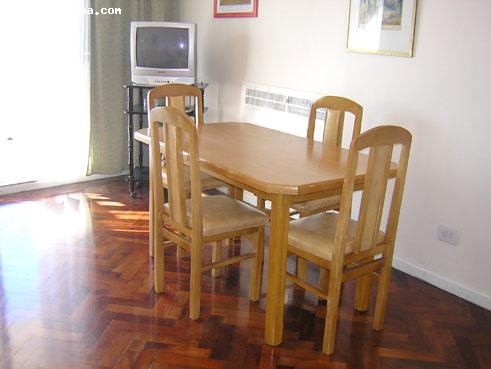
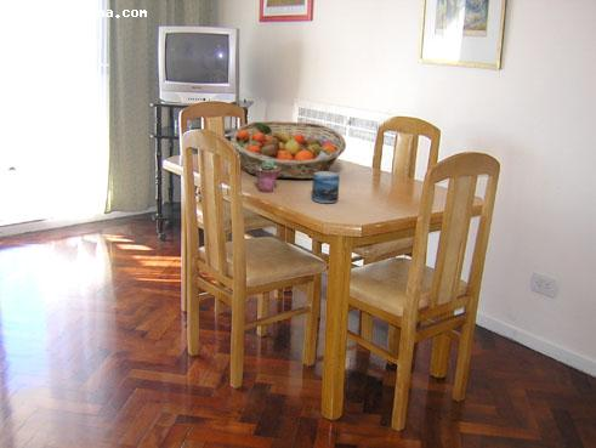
+ fruit basket [229,120,347,180]
+ mug [311,170,340,204]
+ potted succulent [255,160,279,193]
